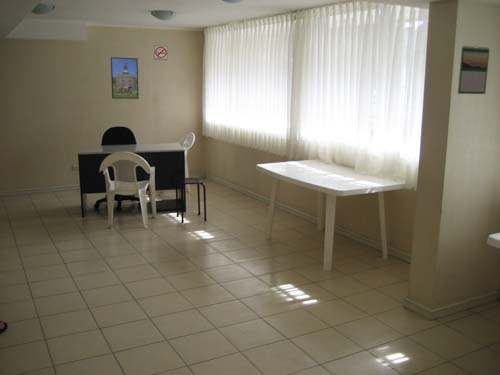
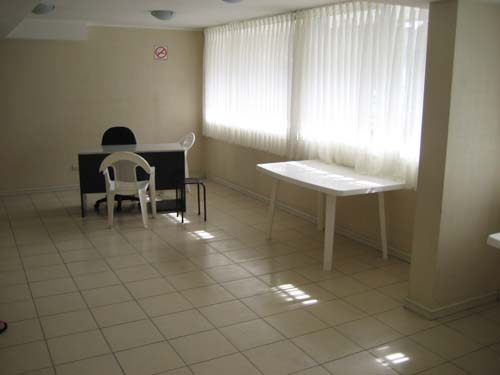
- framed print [110,56,140,100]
- calendar [457,45,491,95]
